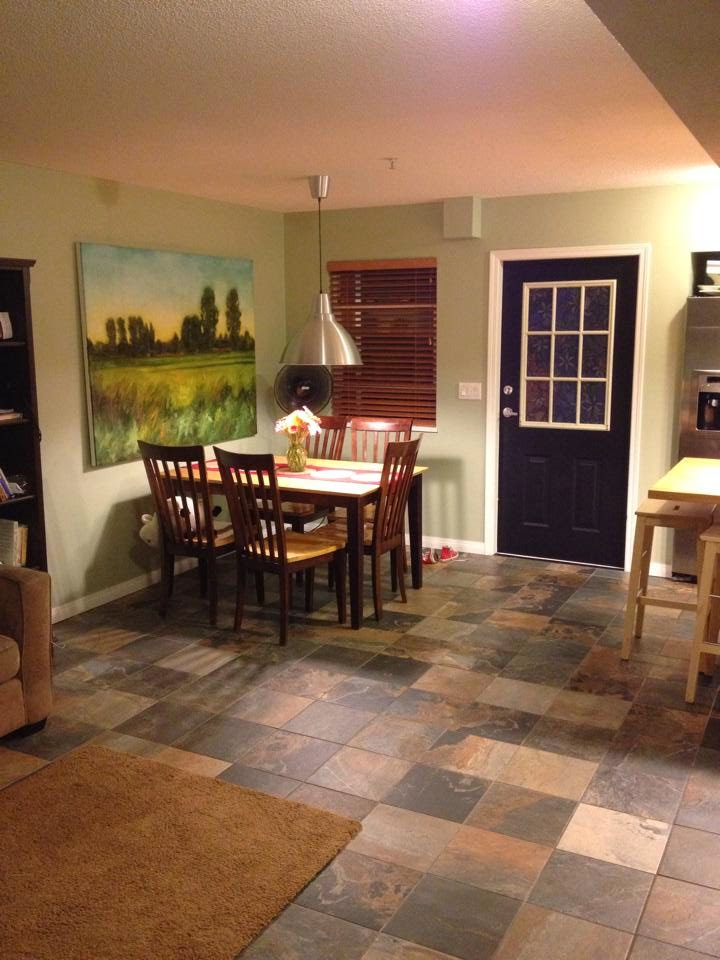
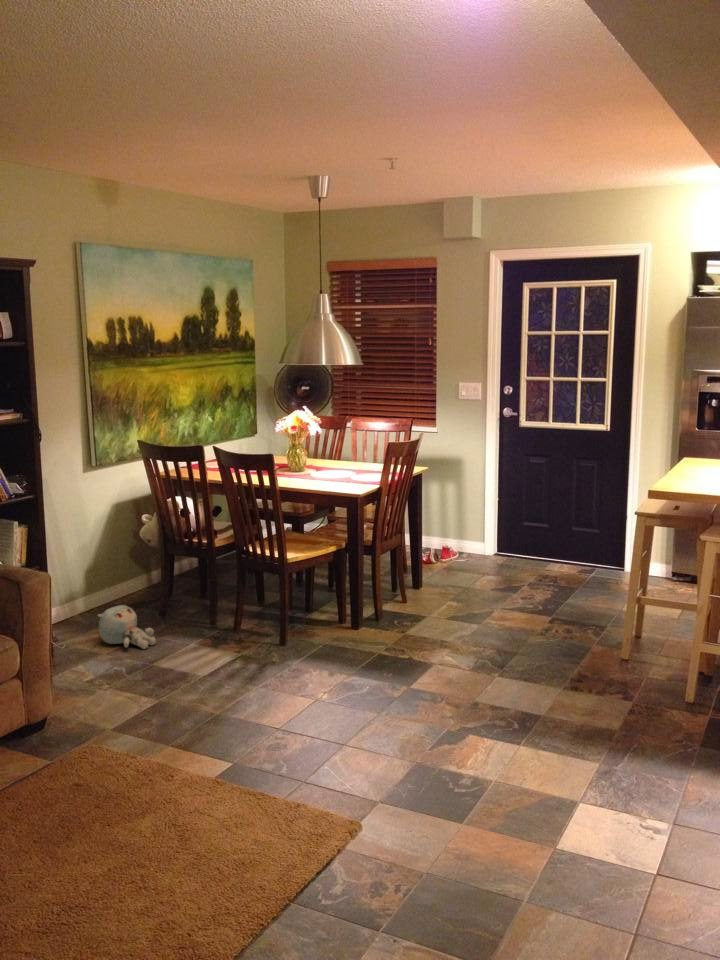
+ plush toy [97,604,157,650]
